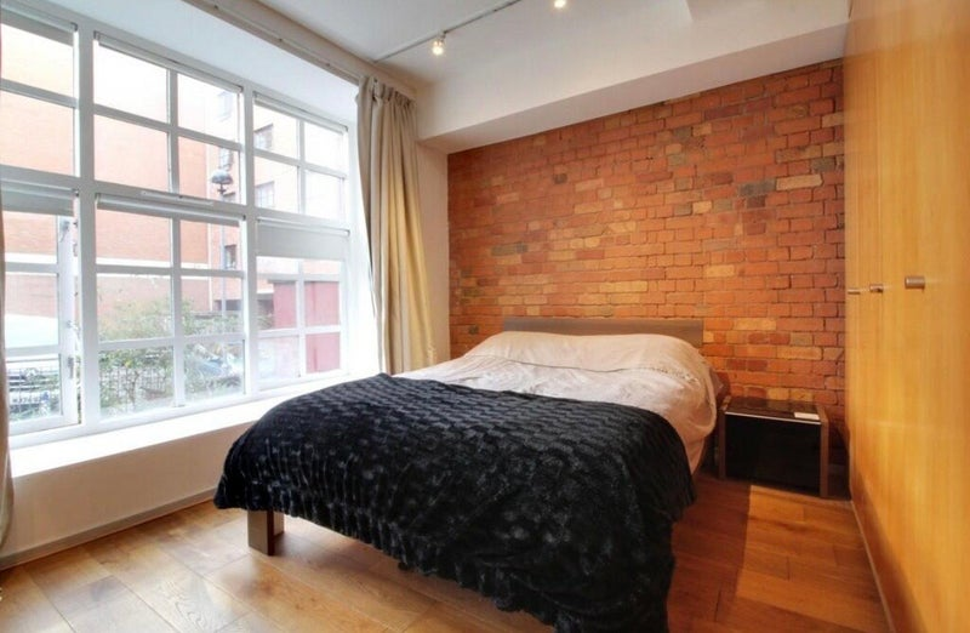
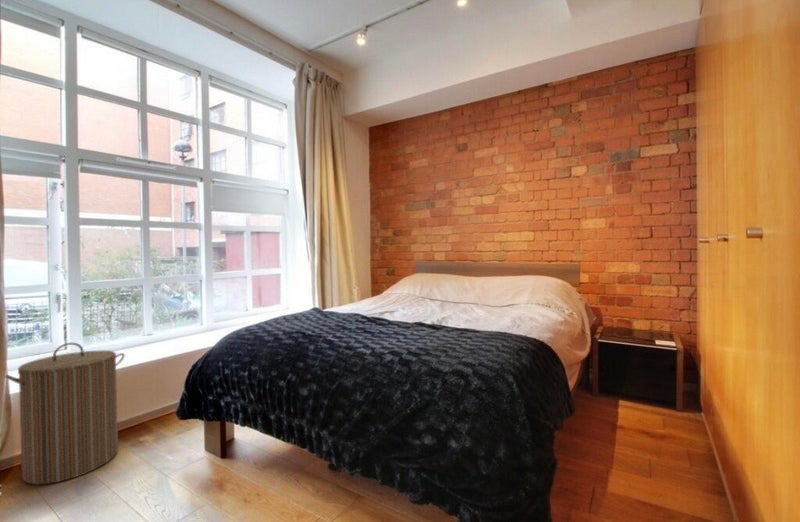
+ laundry hamper [4,342,126,486]
